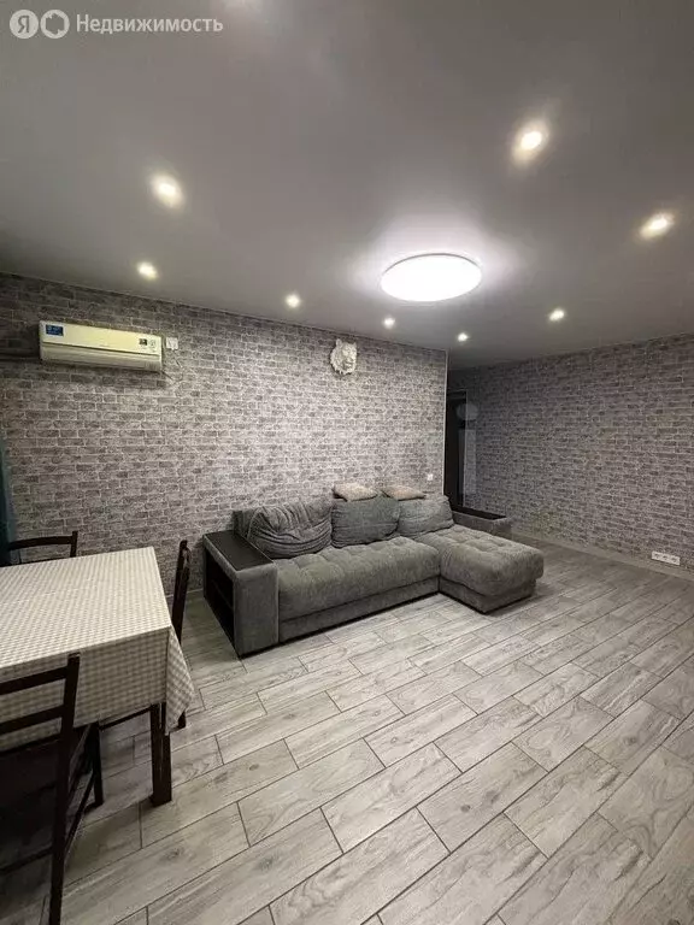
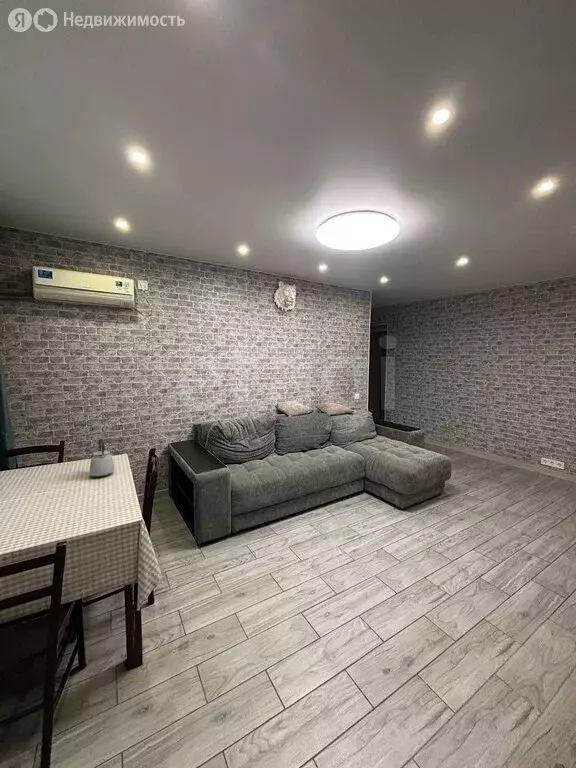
+ kettle [88,438,115,478]
